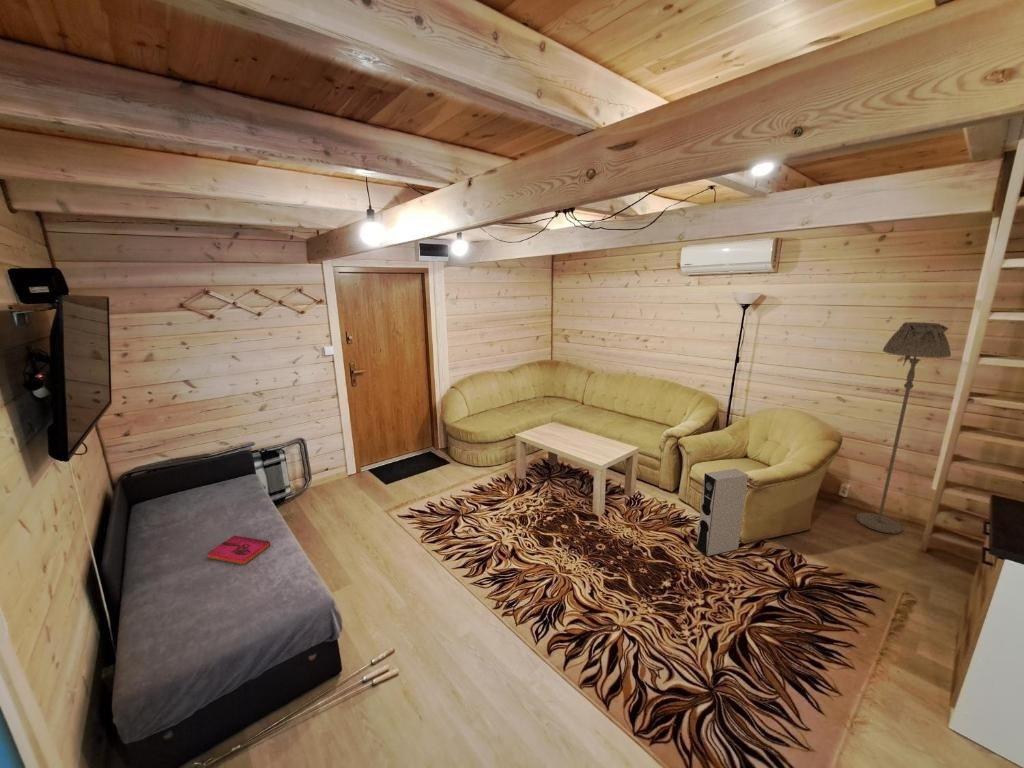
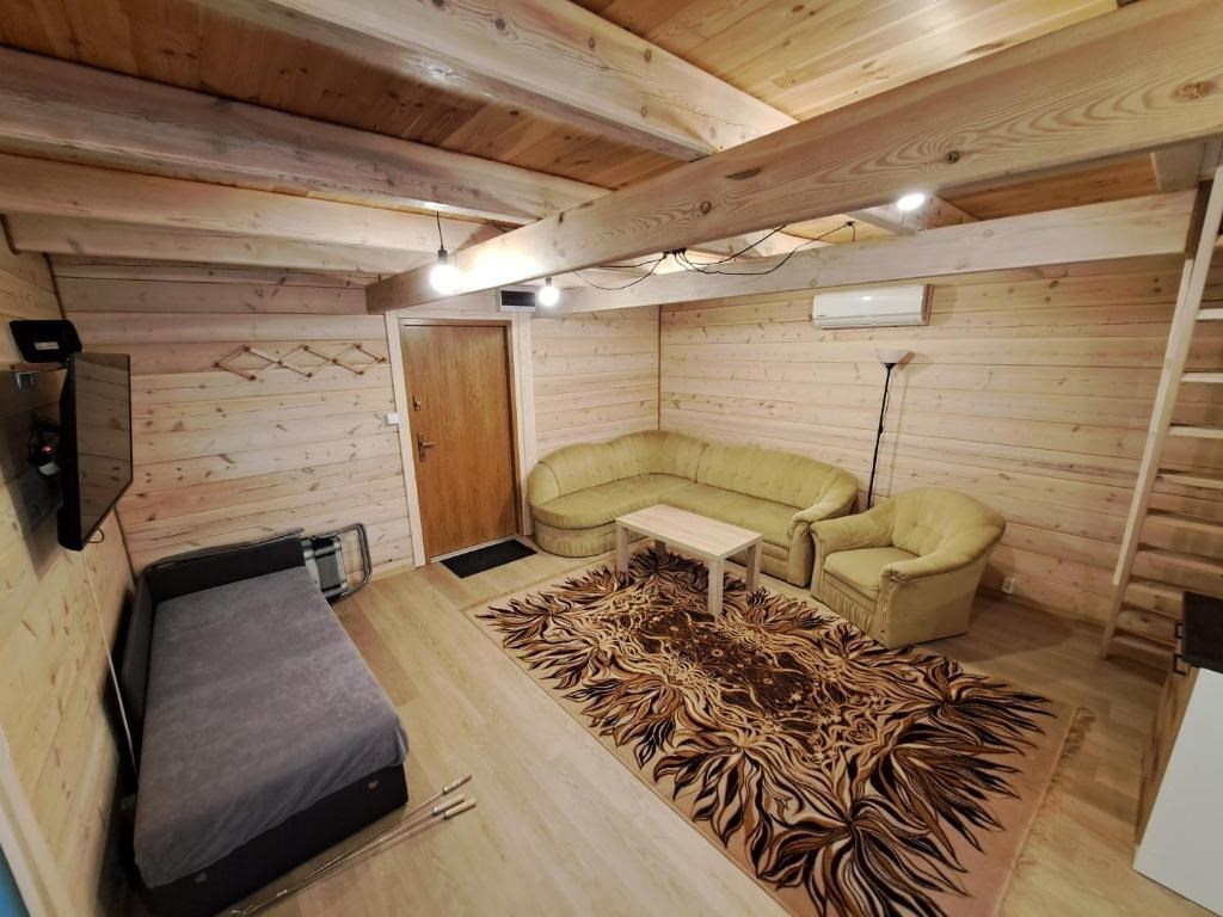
- speaker [694,468,749,558]
- hardback book [206,535,271,566]
- floor lamp [855,321,952,535]
